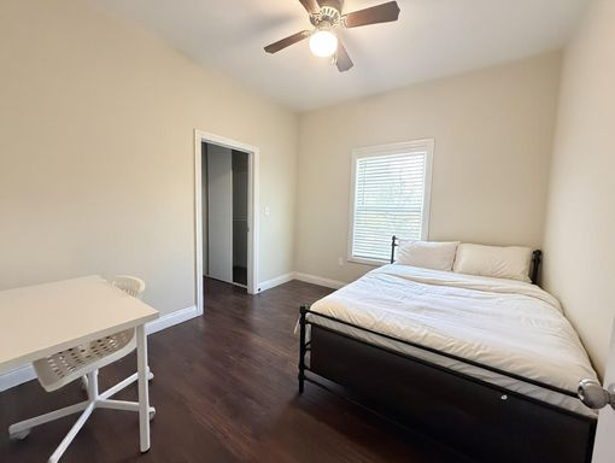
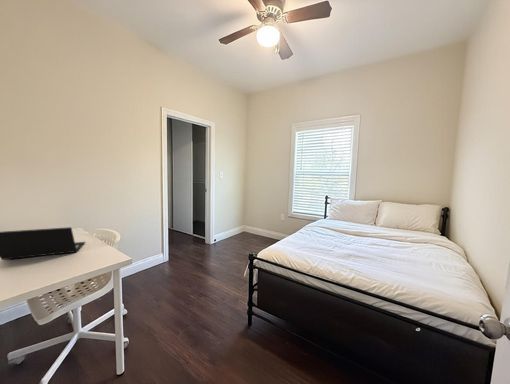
+ laptop [0,226,86,261]
